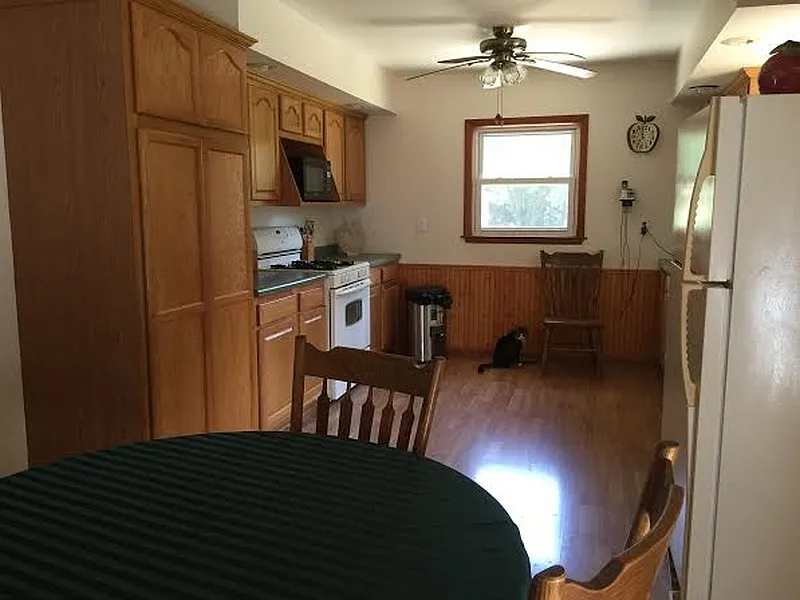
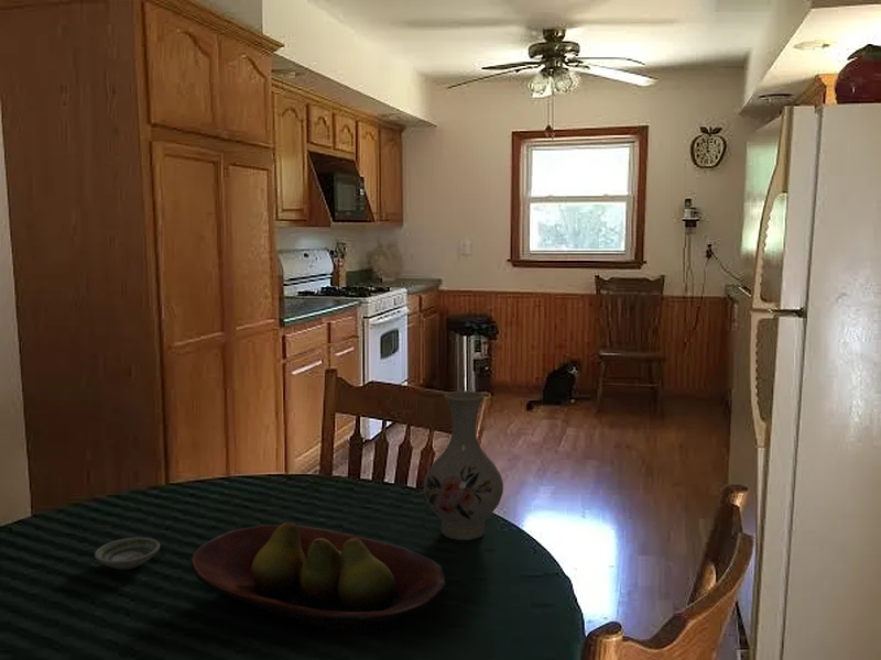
+ vase [423,389,504,541]
+ saucer [94,537,161,571]
+ fruit bowl [191,521,447,636]
